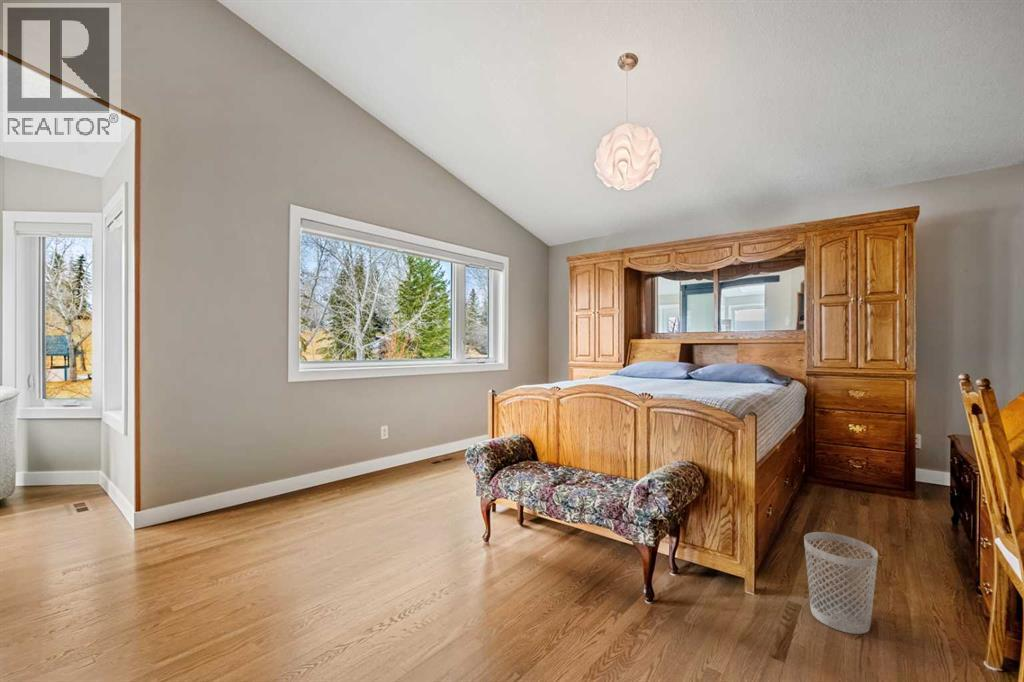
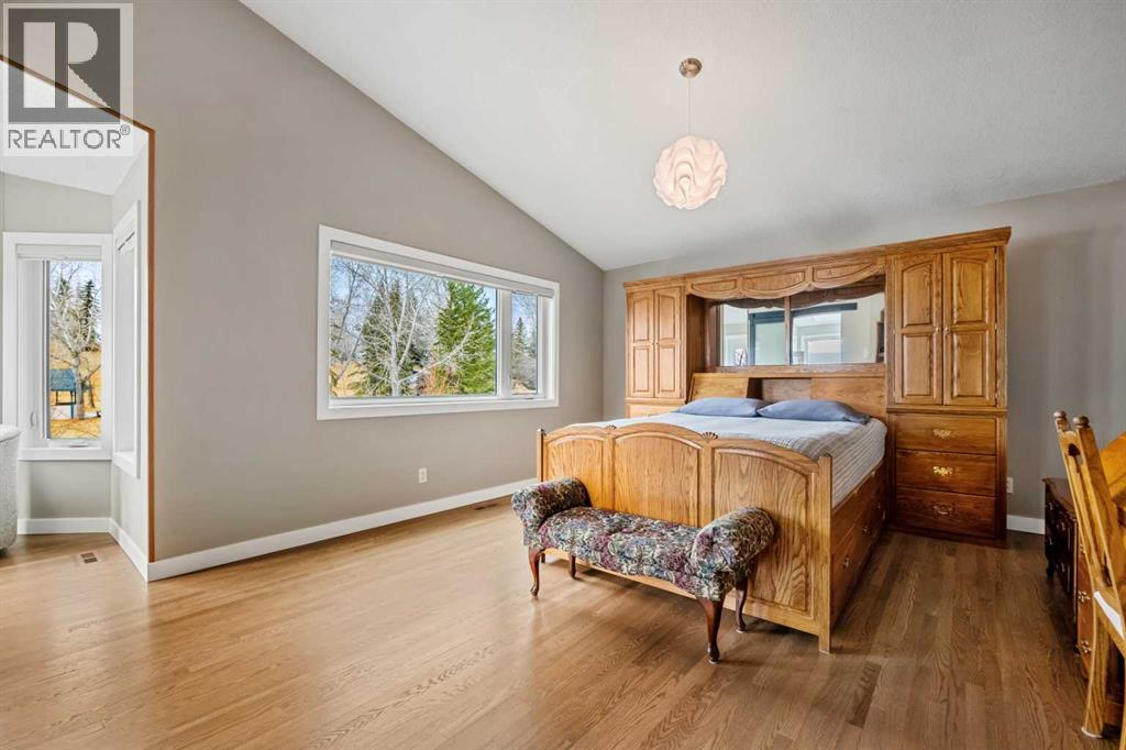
- wastebasket [803,531,879,635]
